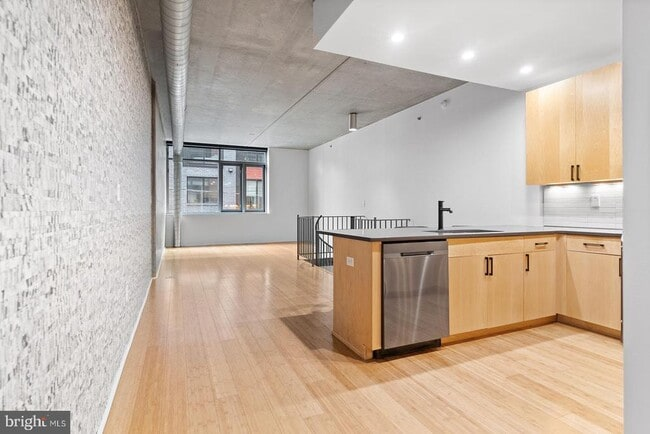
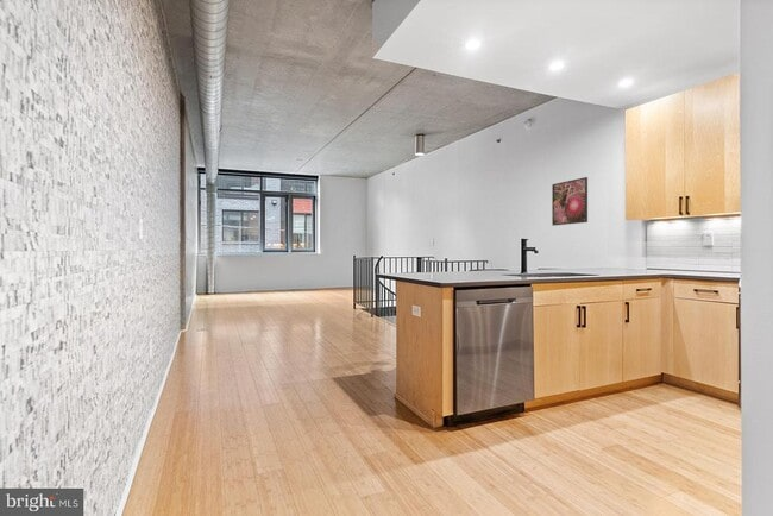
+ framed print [551,176,589,227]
